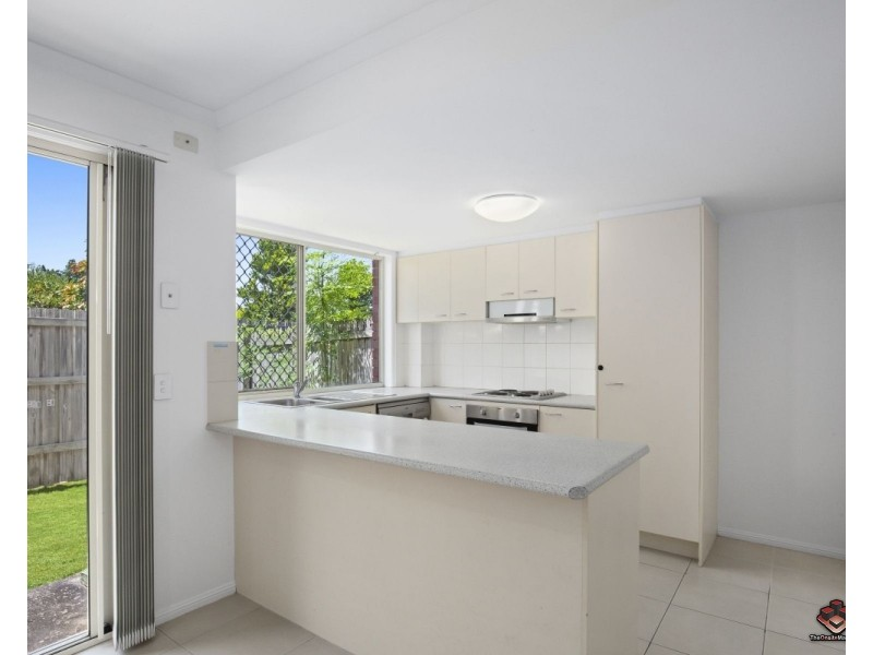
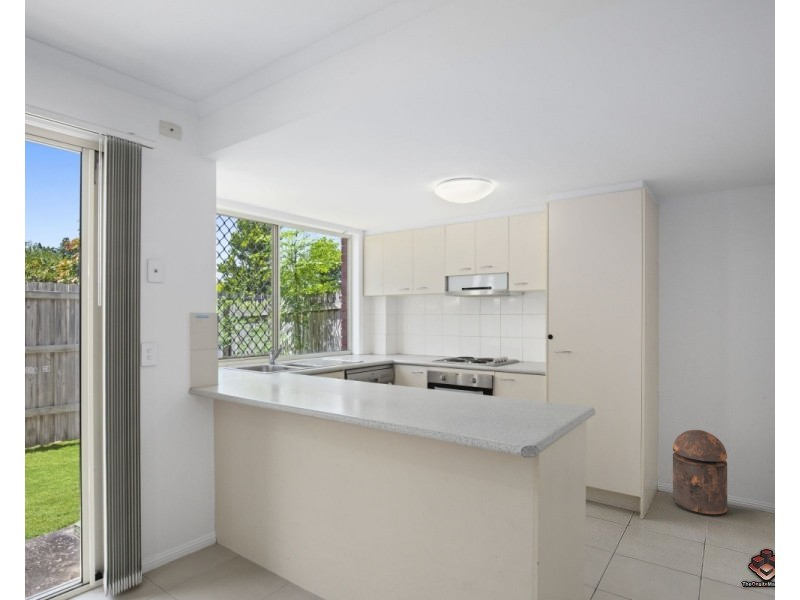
+ trash can [672,429,728,517]
